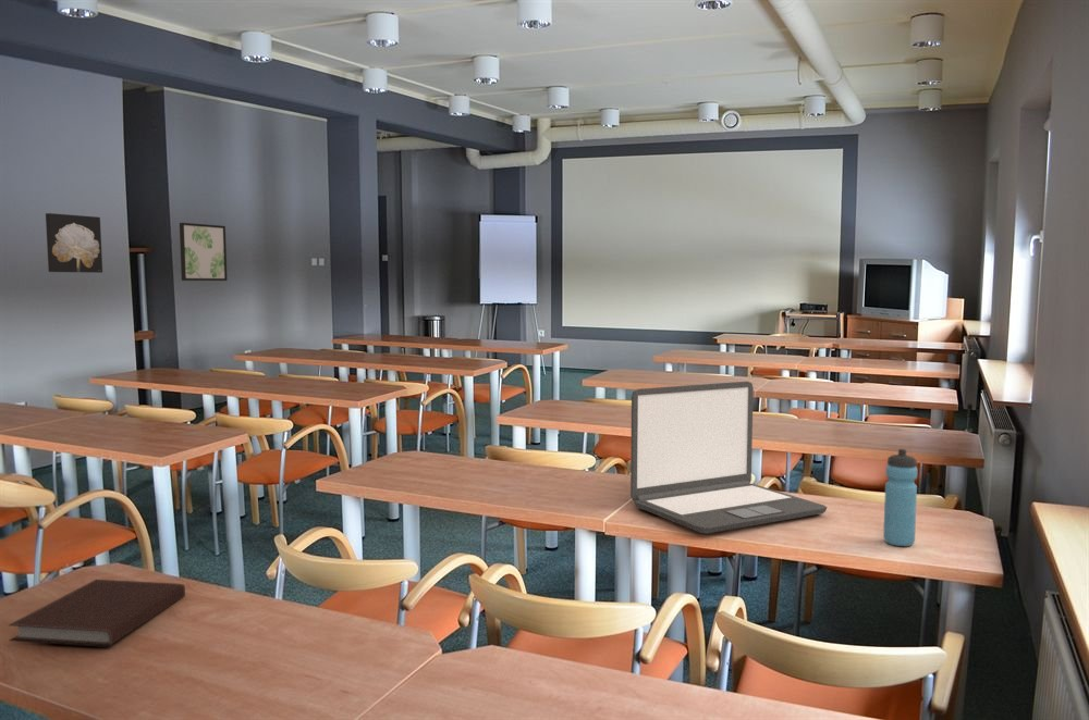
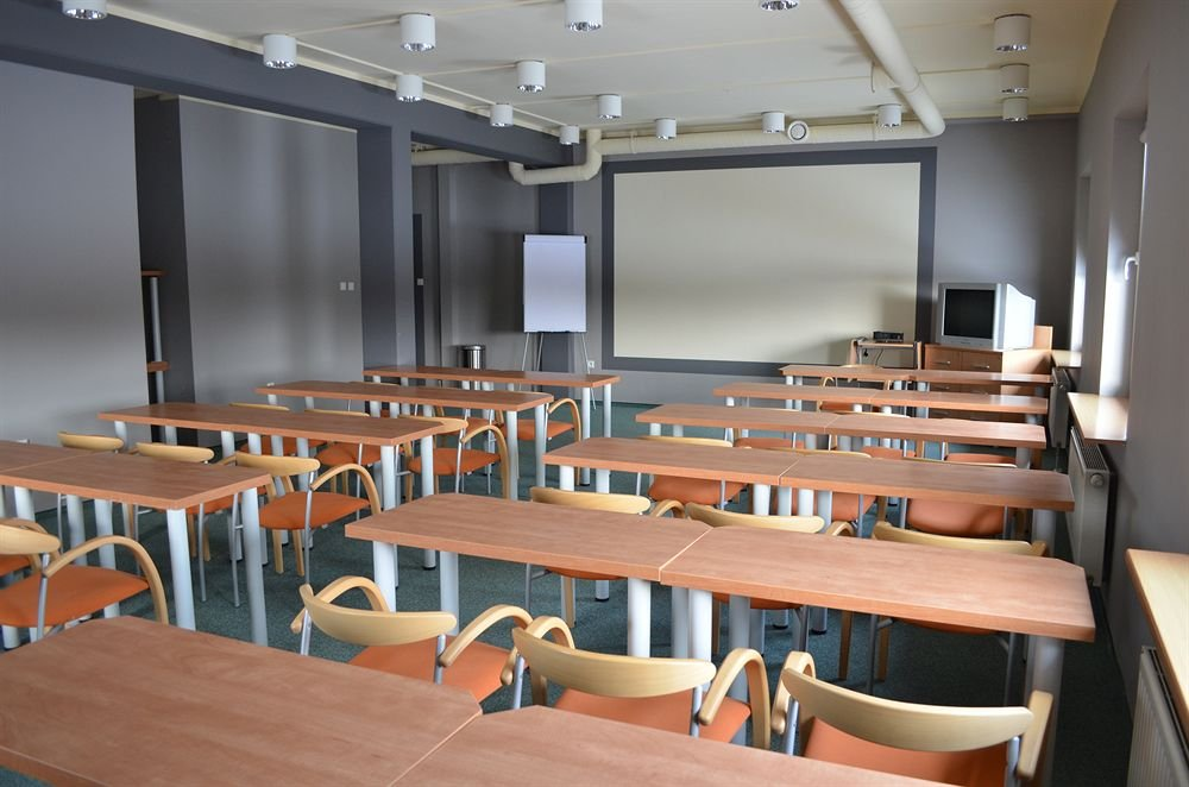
- wall art [179,222,228,282]
- water bottle [882,448,918,547]
- laptop [629,381,828,535]
- wall art [45,212,103,274]
- notebook [8,579,186,647]
